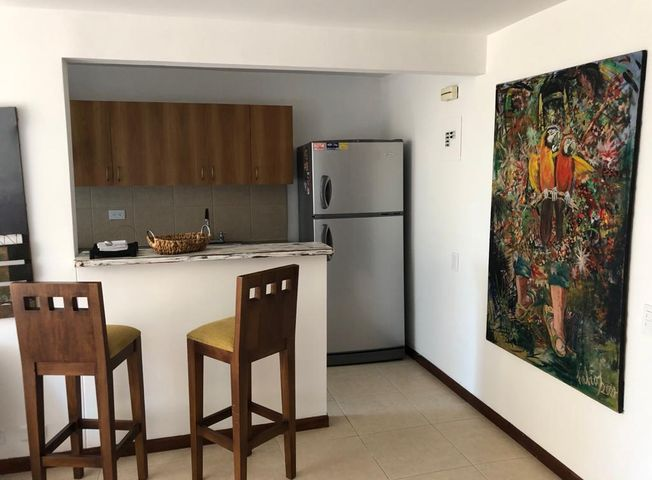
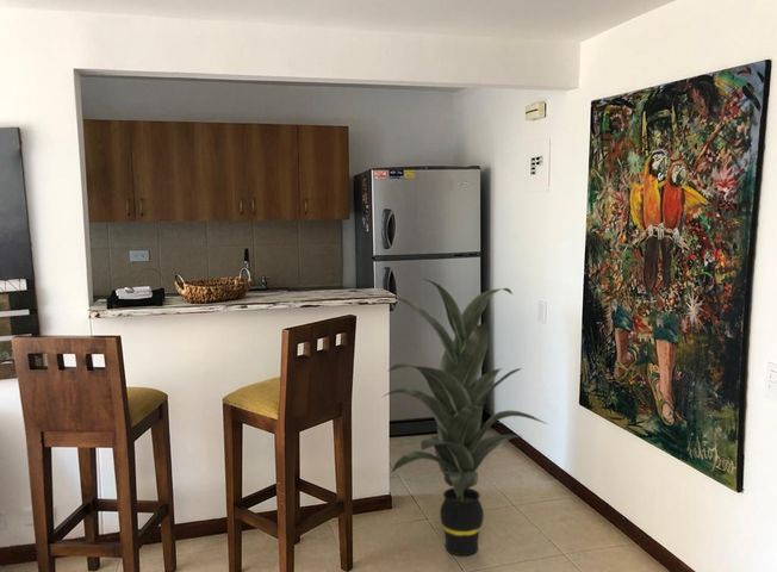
+ indoor plant [381,278,548,557]
